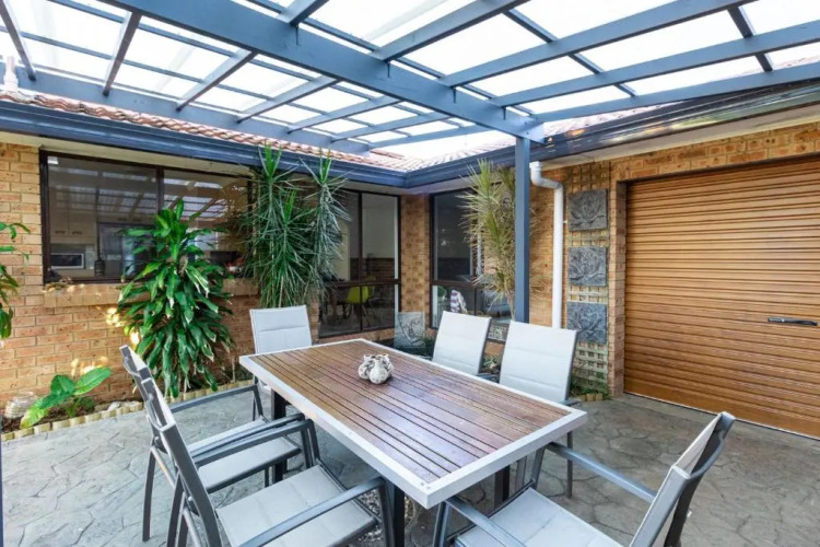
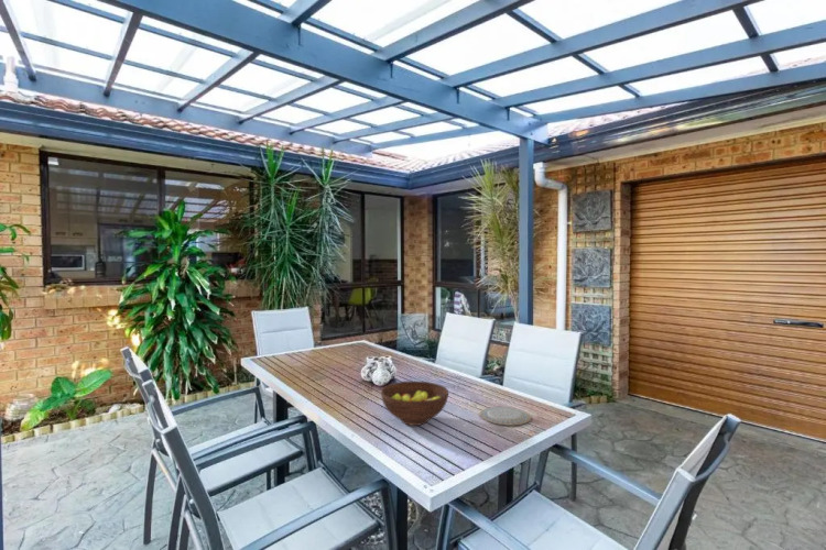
+ chinaware [479,406,532,426]
+ fruit bowl [380,381,449,427]
